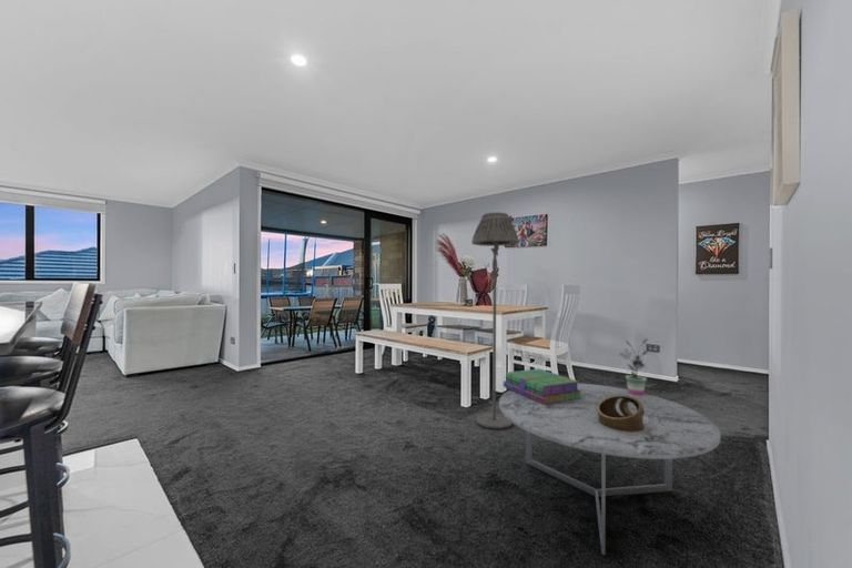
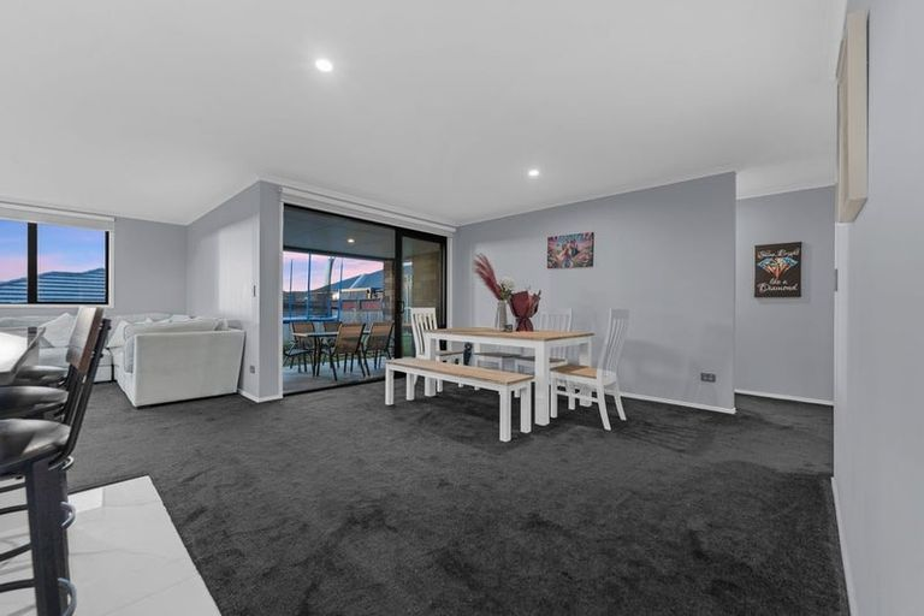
- potted plant [618,337,649,395]
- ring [597,395,645,432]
- coffee table [498,383,722,556]
- stack of books [503,367,581,405]
- floor lamp [470,211,520,430]
